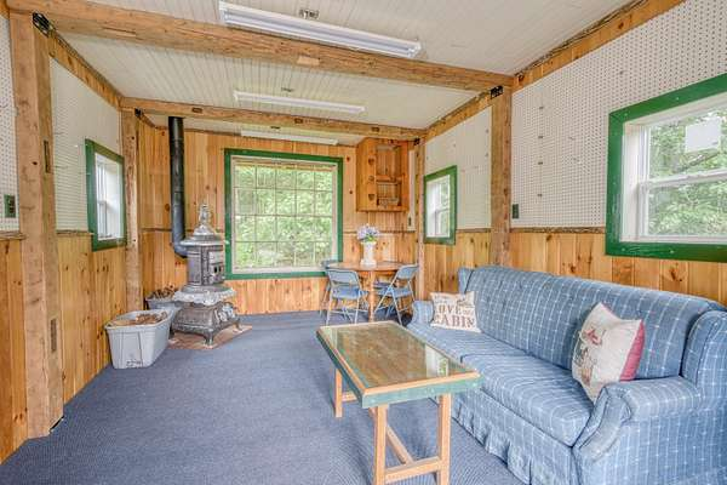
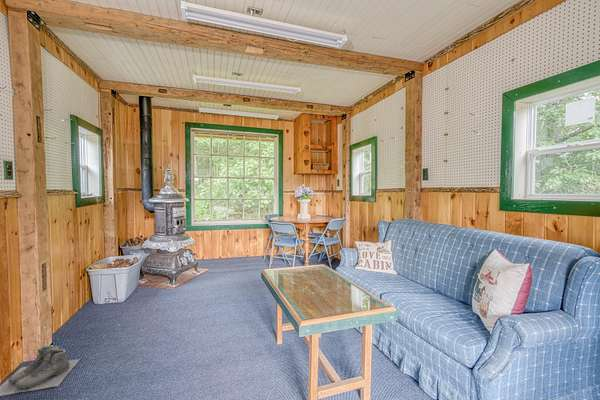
+ boots [0,345,81,397]
